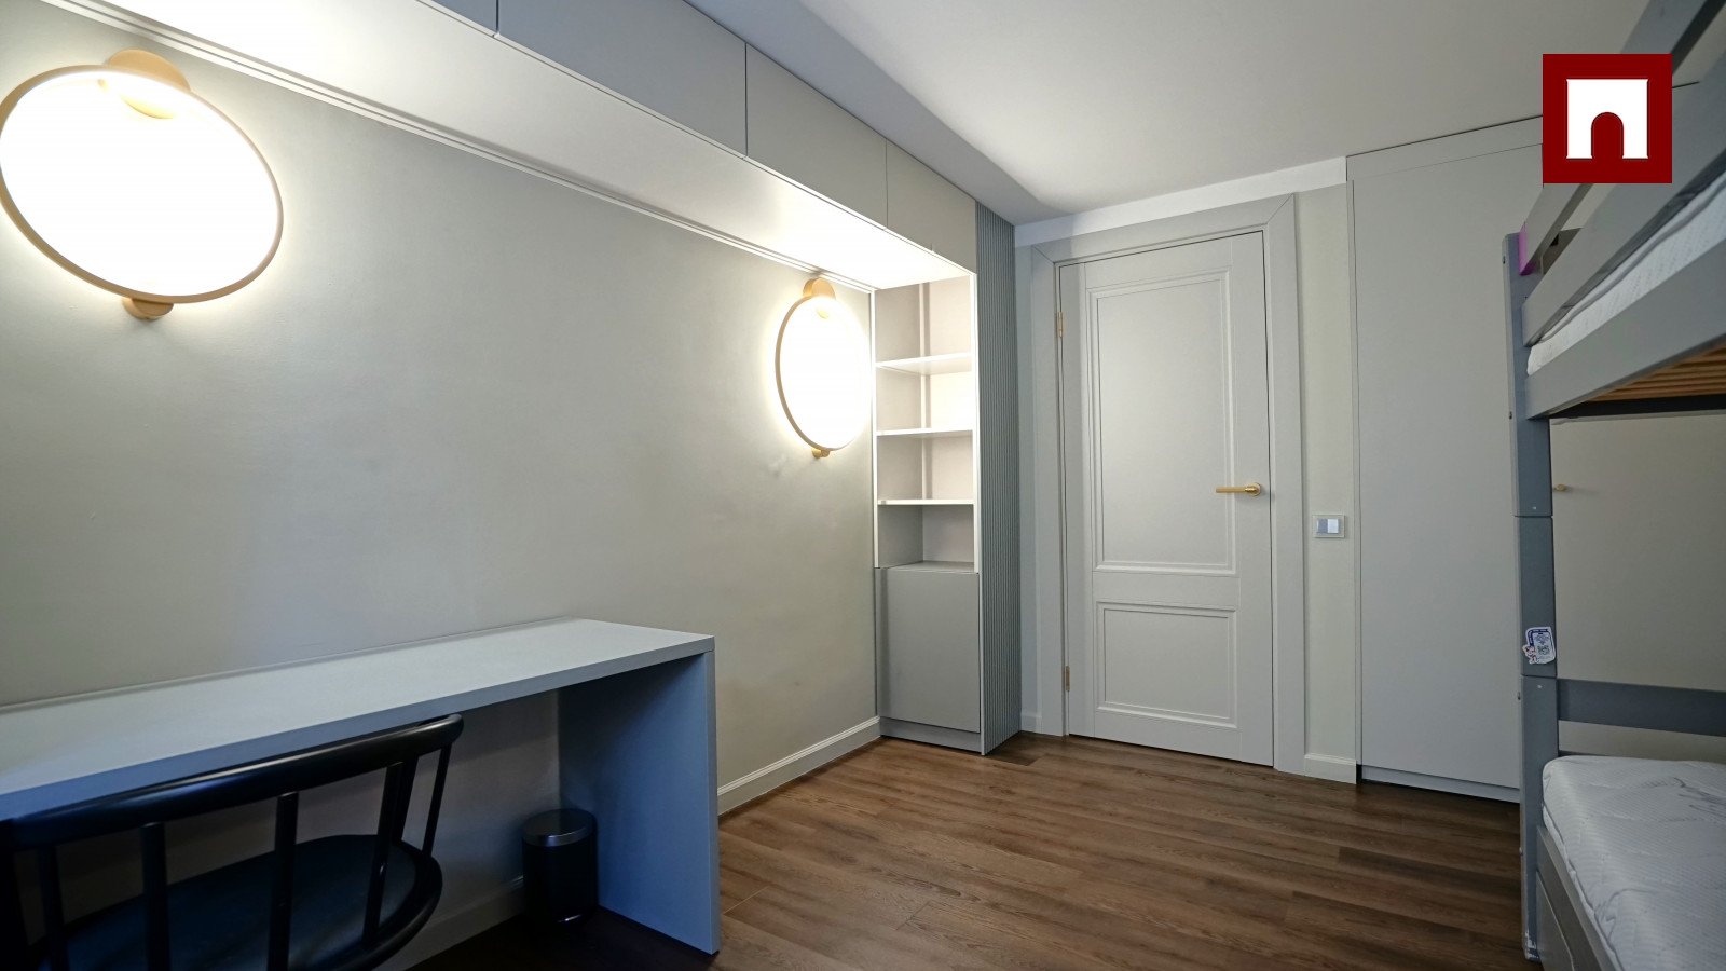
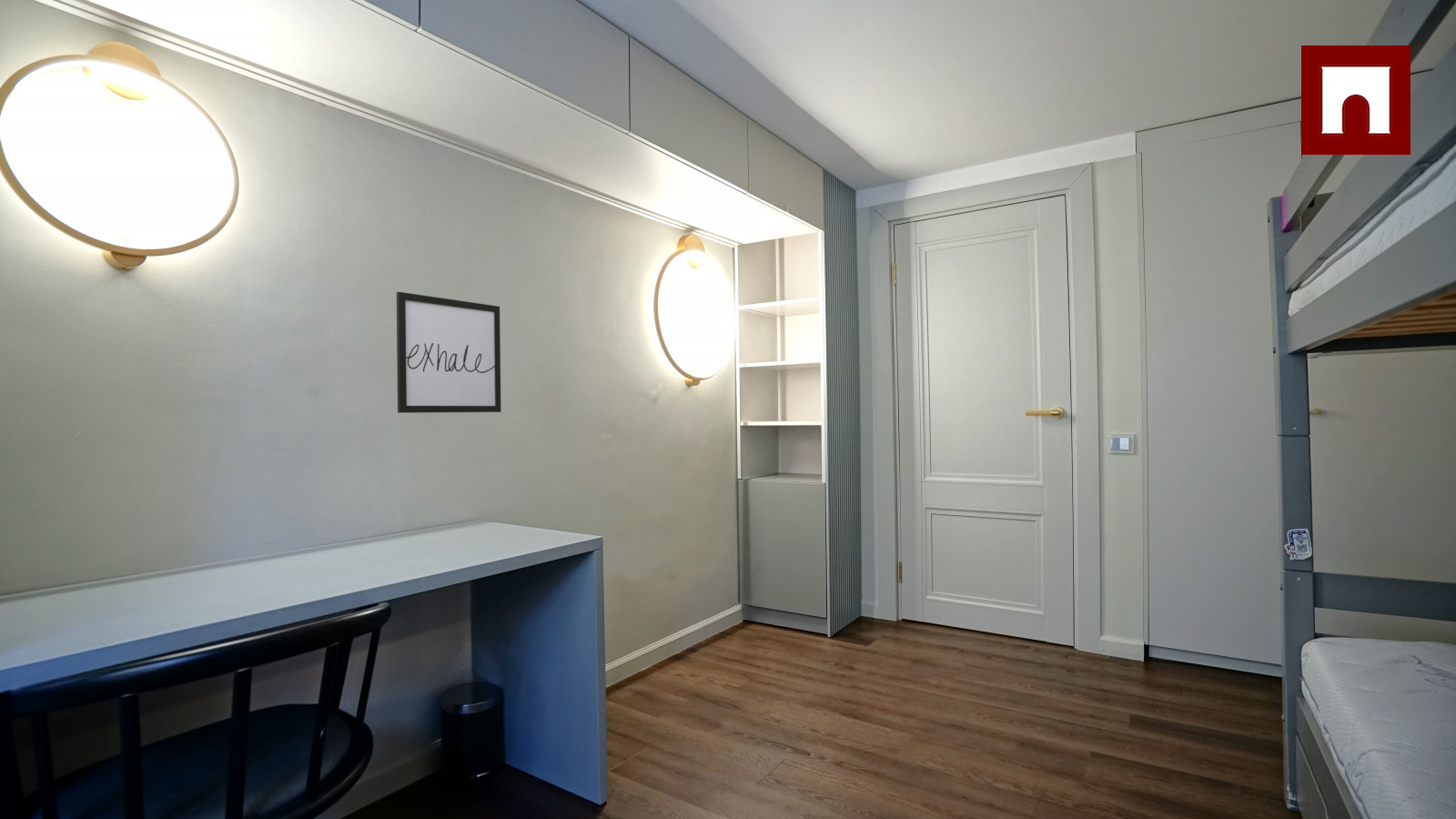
+ wall art [396,291,502,414]
